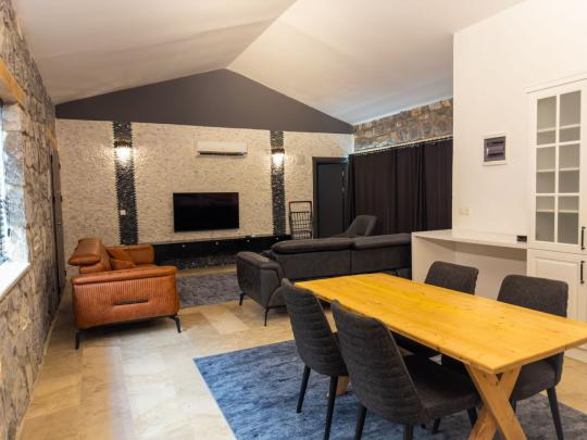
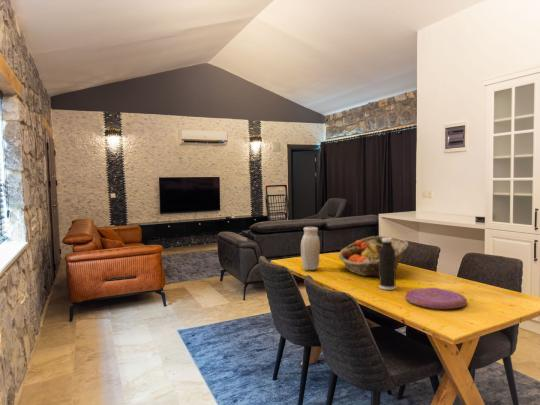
+ water bottle [378,238,397,291]
+ plate [405,287,468,310]
+ vase [300,226,321,271]
+ fruit basket [337,235,409,277]
